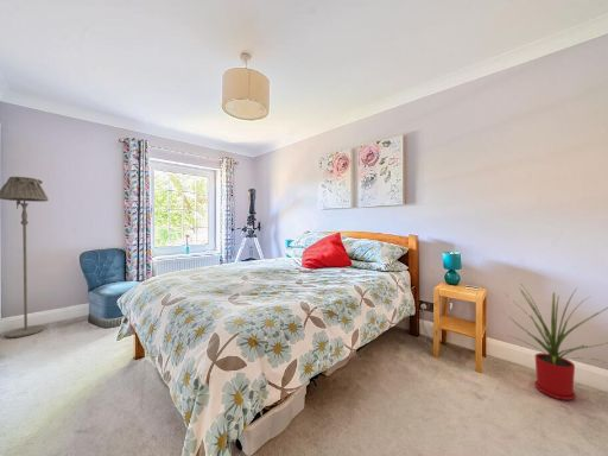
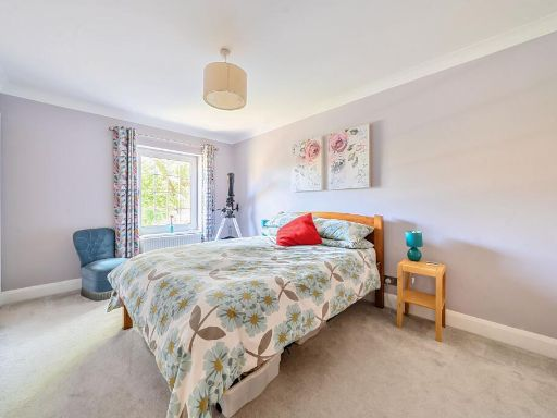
- floor lamp [0,176,50,338]
- house plant [504,285,608,401]
